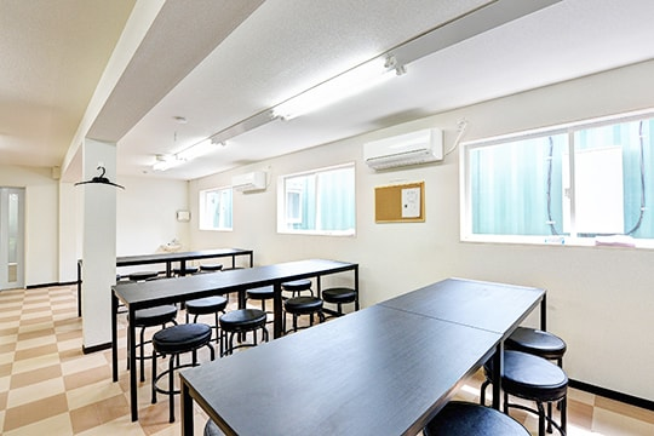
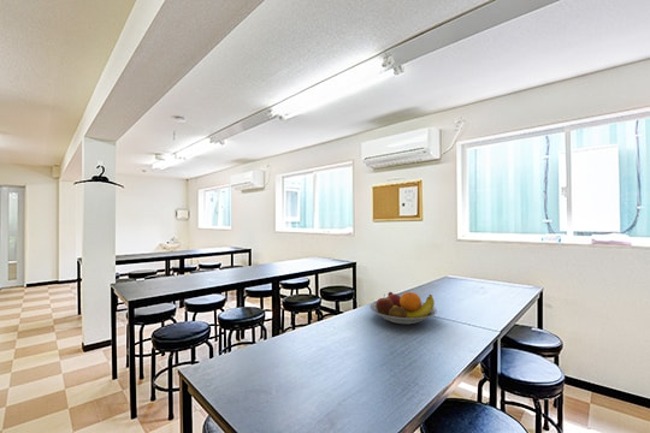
+ fruit bowl [368,291,438,326]
